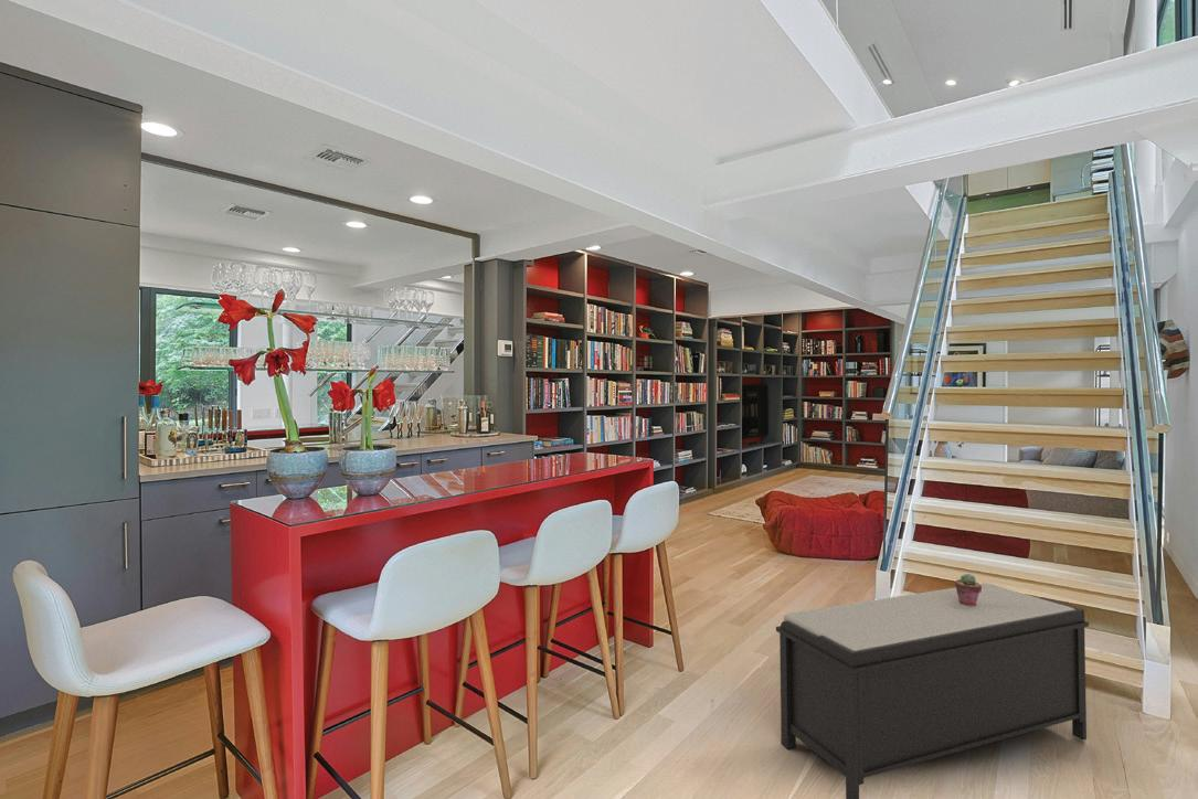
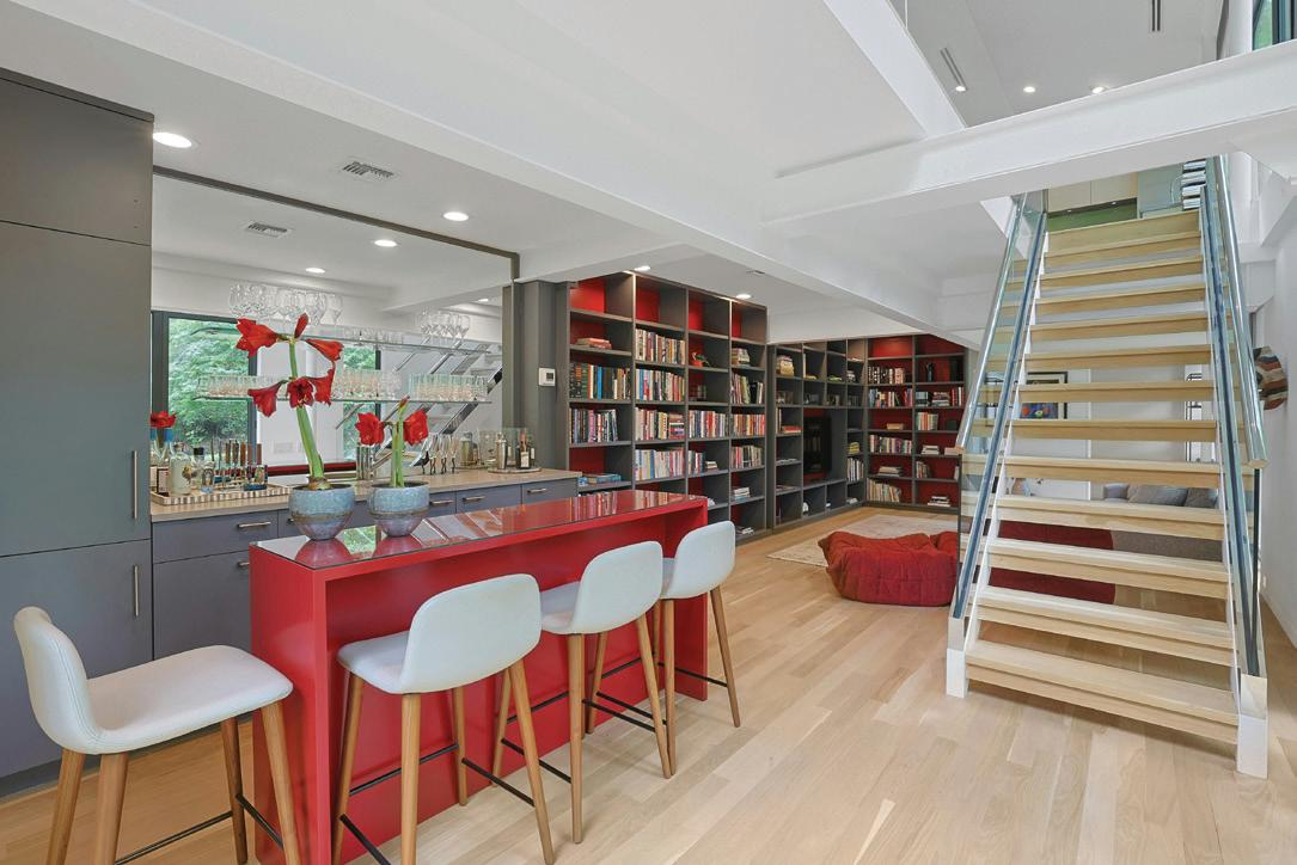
- bench [775,583,1090,799]
- potted succulent [954,573,982,606]
